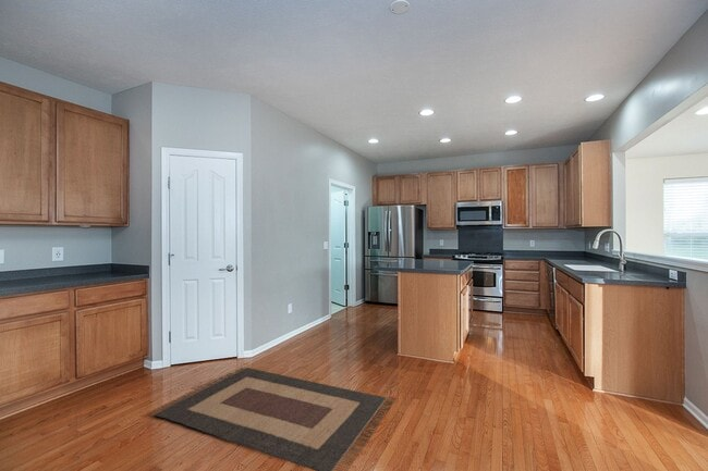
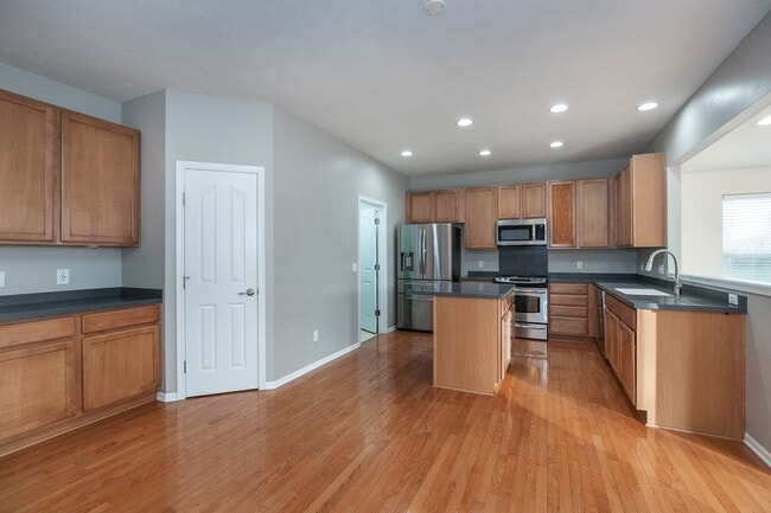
- rug [146,365,395,471]
